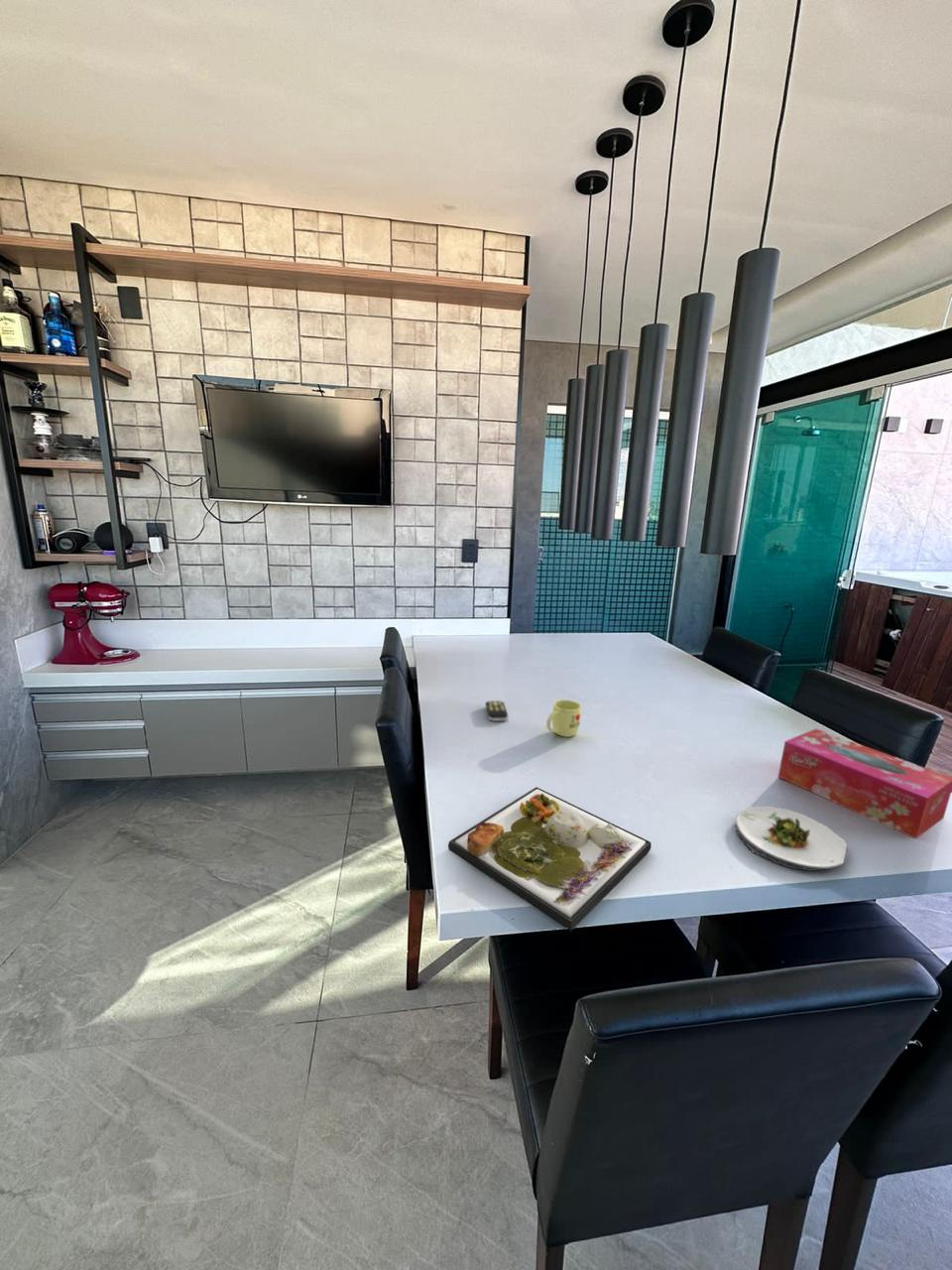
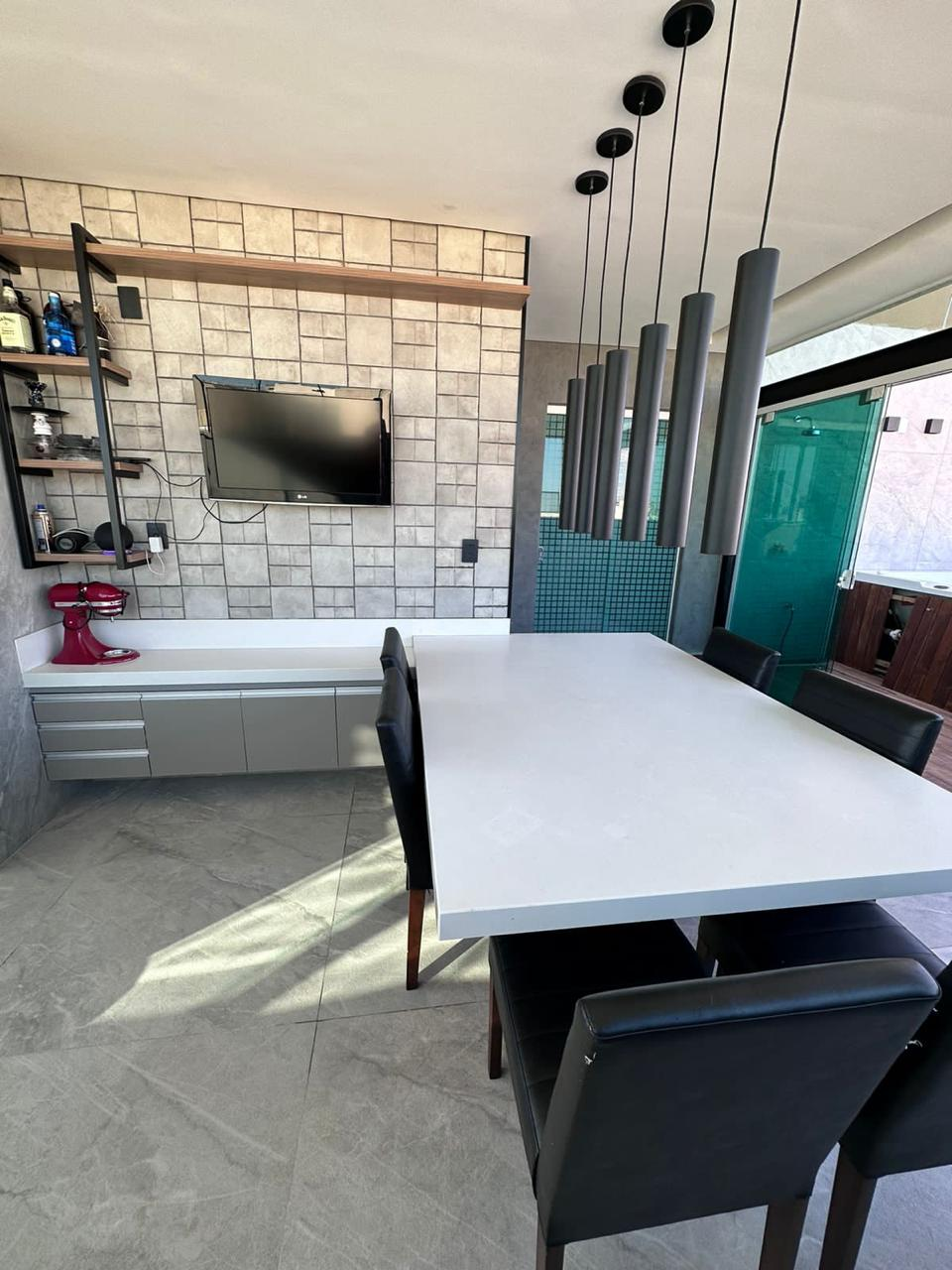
- tissue box [777,728,952,839]
- mug [545,699,582,738]
- remote control [485,699,509,722]
- dinner plate [447,786,653,932]
- salad plate [735,806,848,872]
